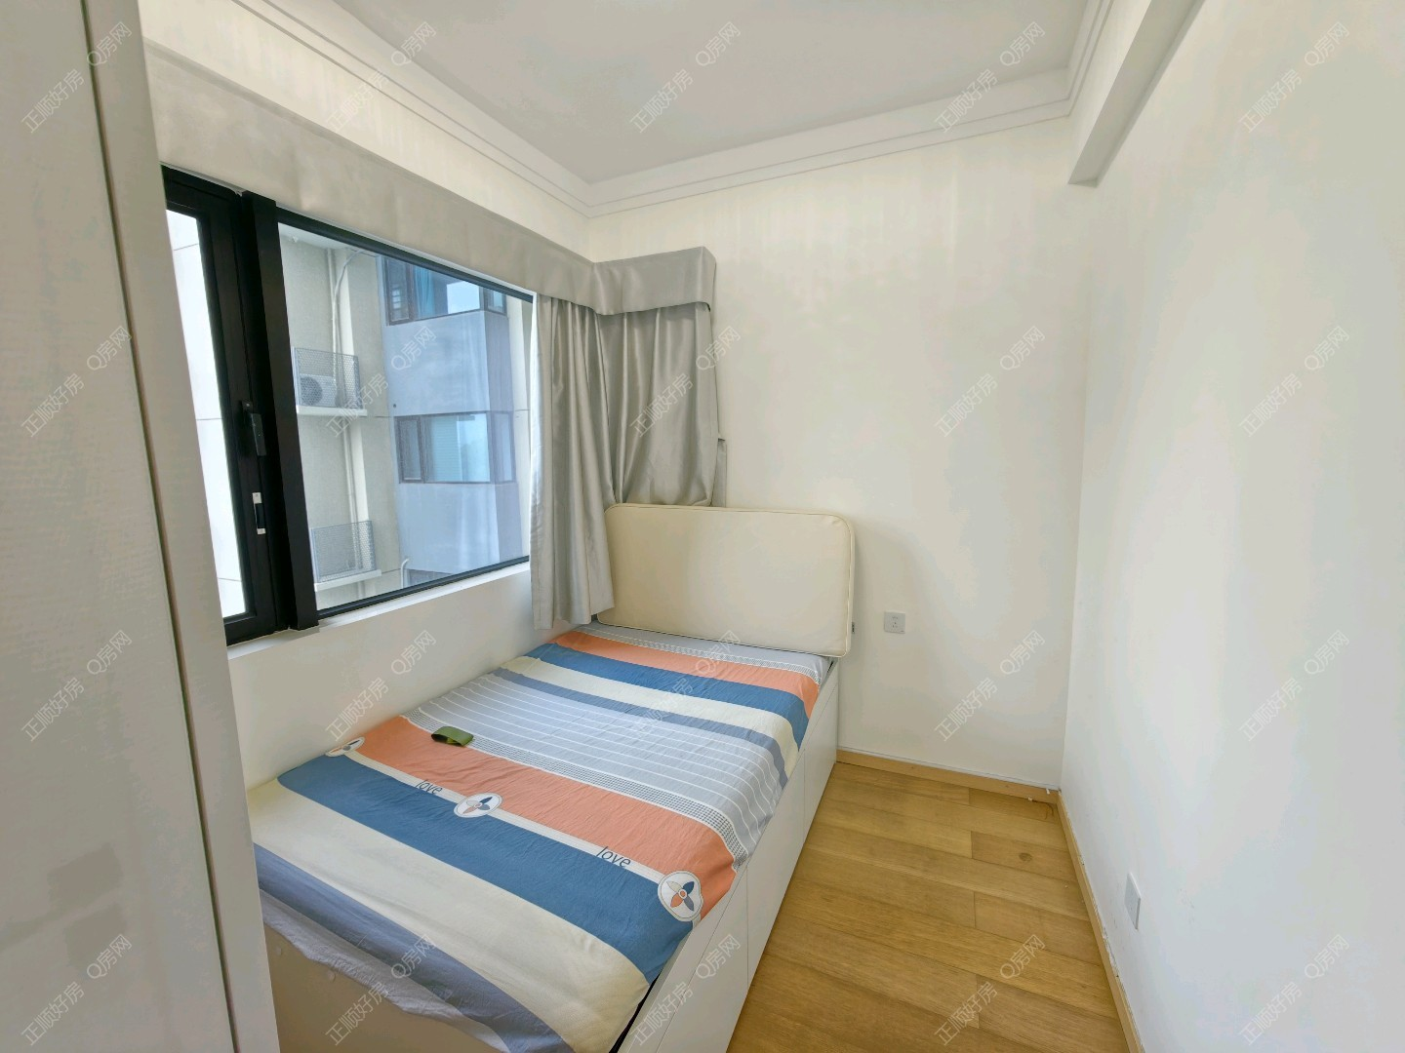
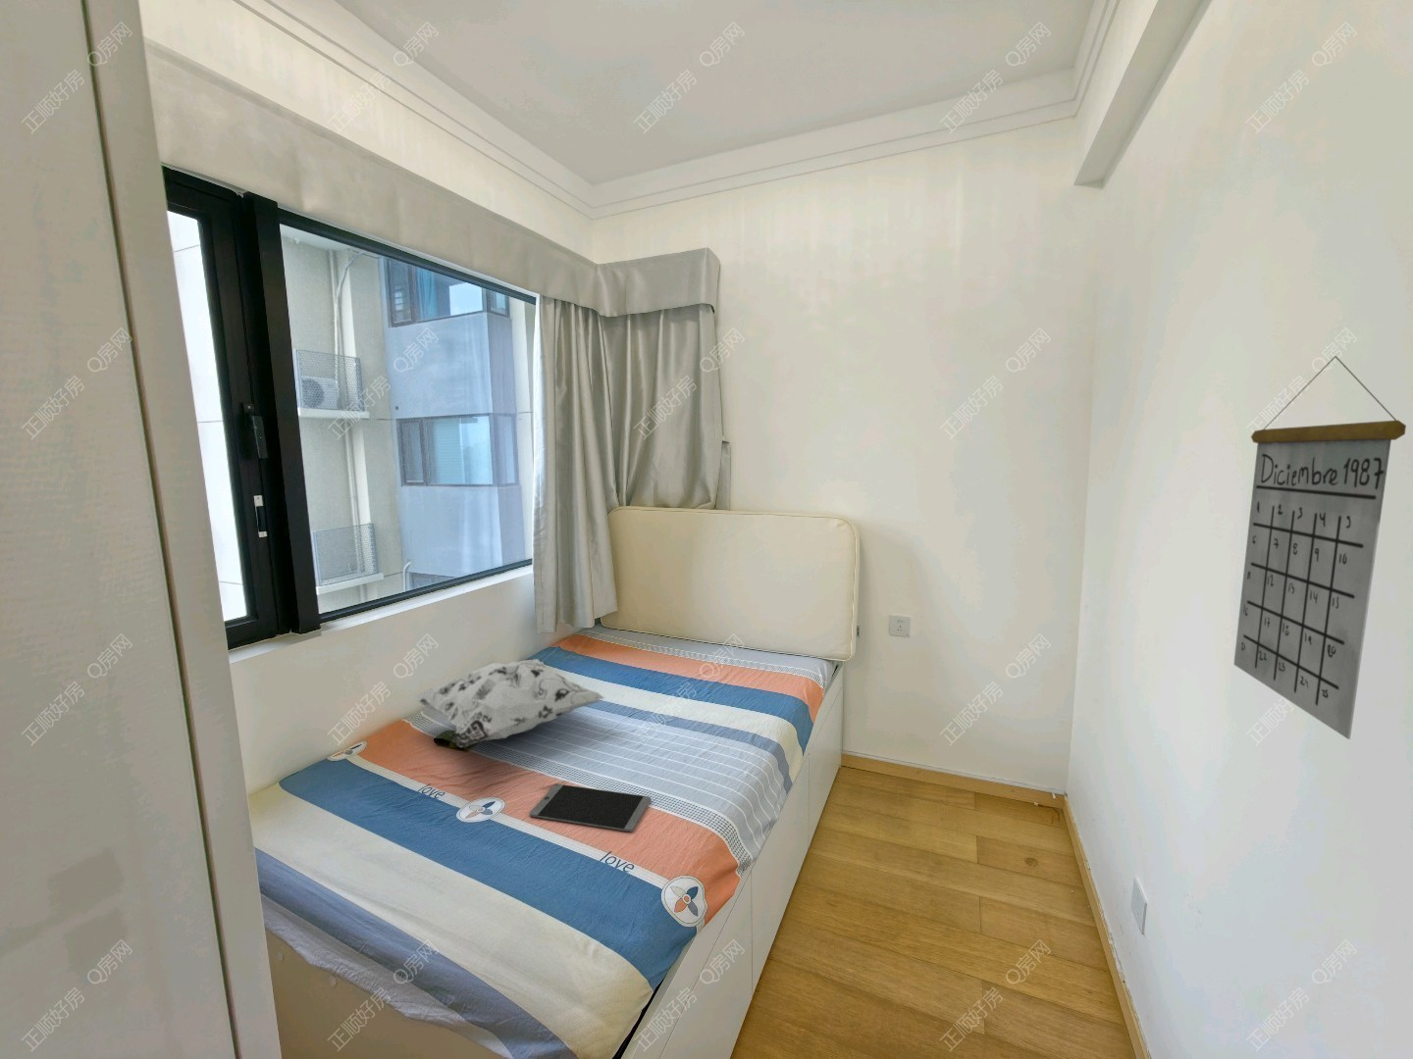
+ calendar [1233,355,1407,741]
+ tablet [528,783,652,832]
+ decorative pillow [411,657,605,749]
